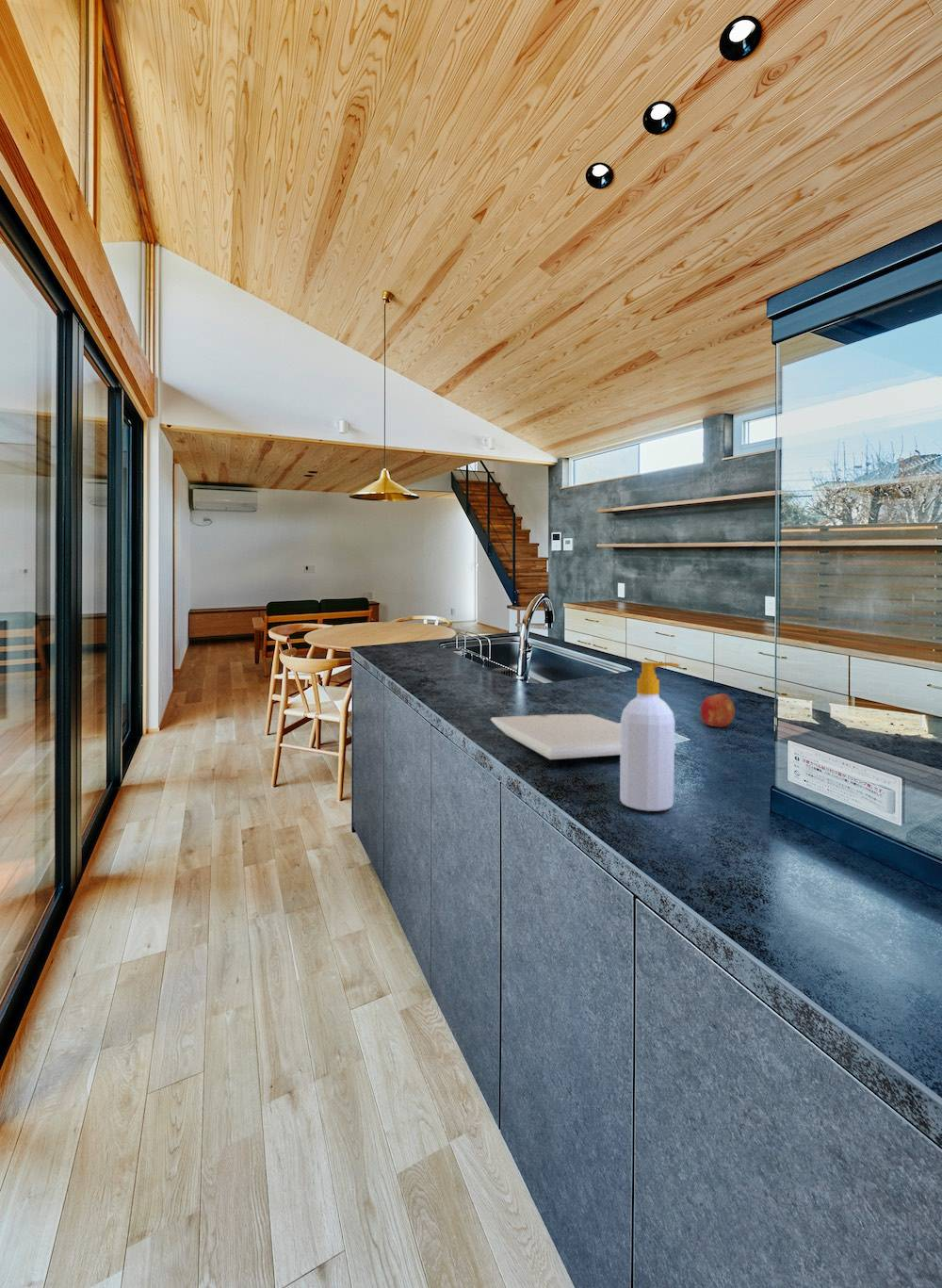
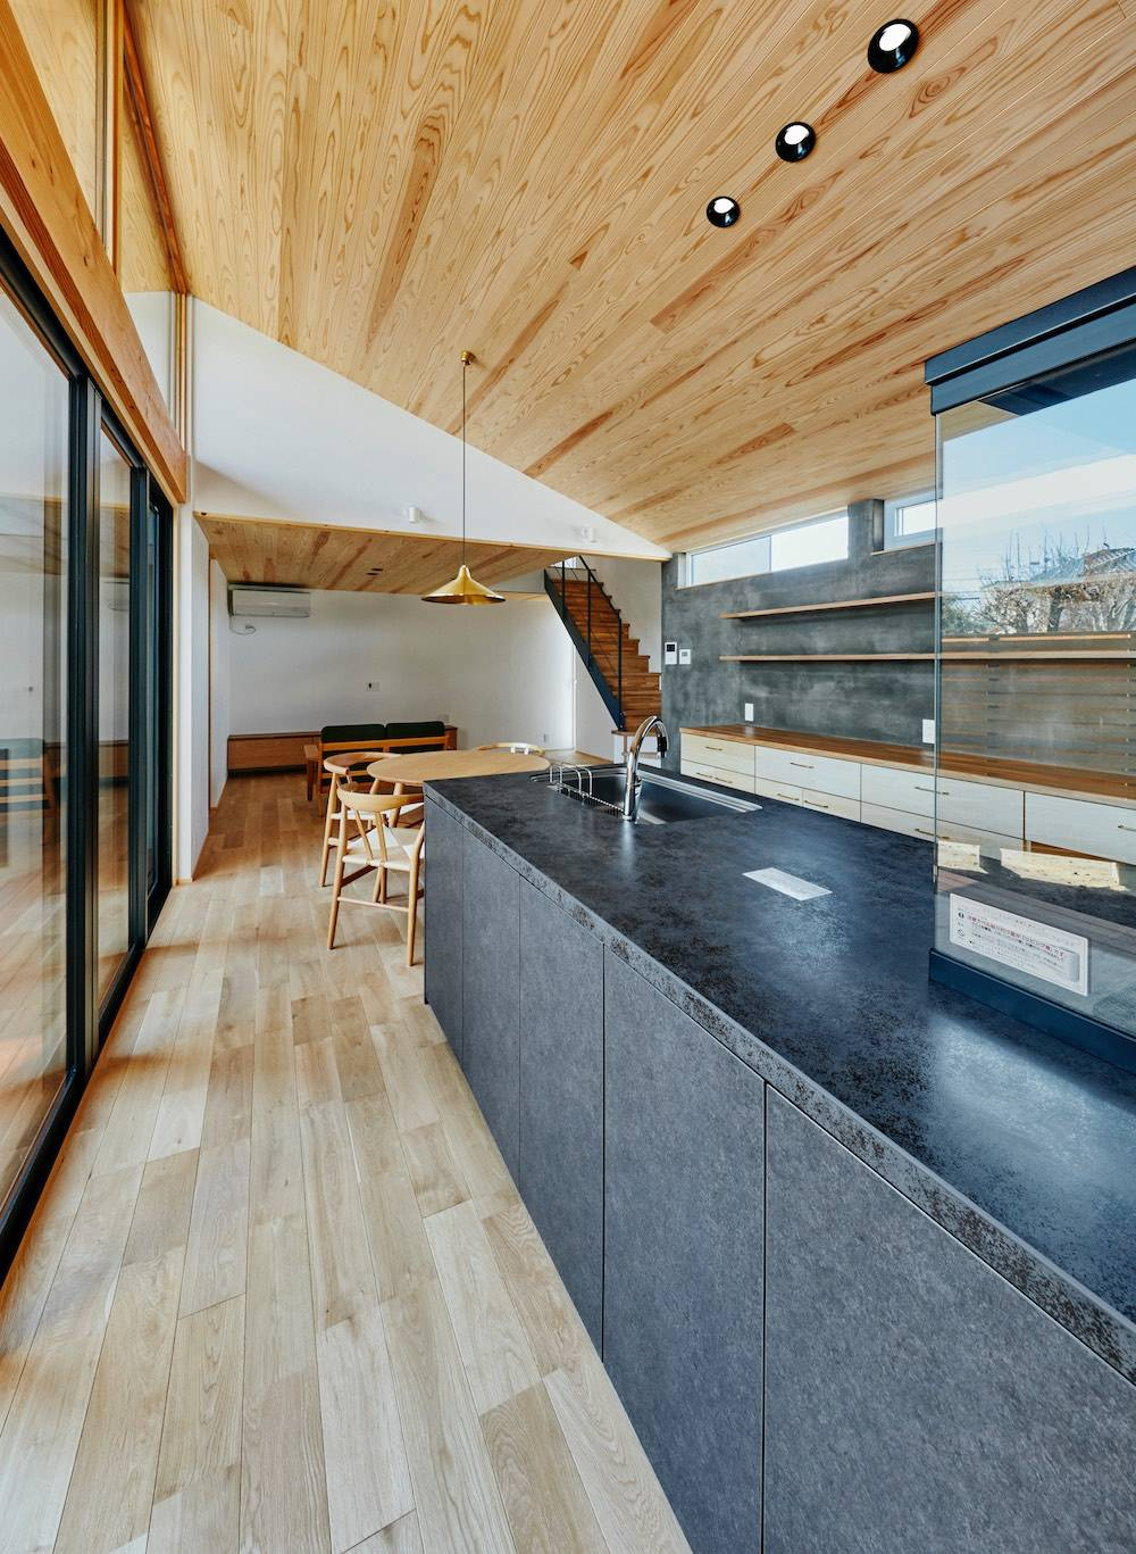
- soap bottle [619,660,681,812]
- fruit [700,693,736,728]
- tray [490,713,677,760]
